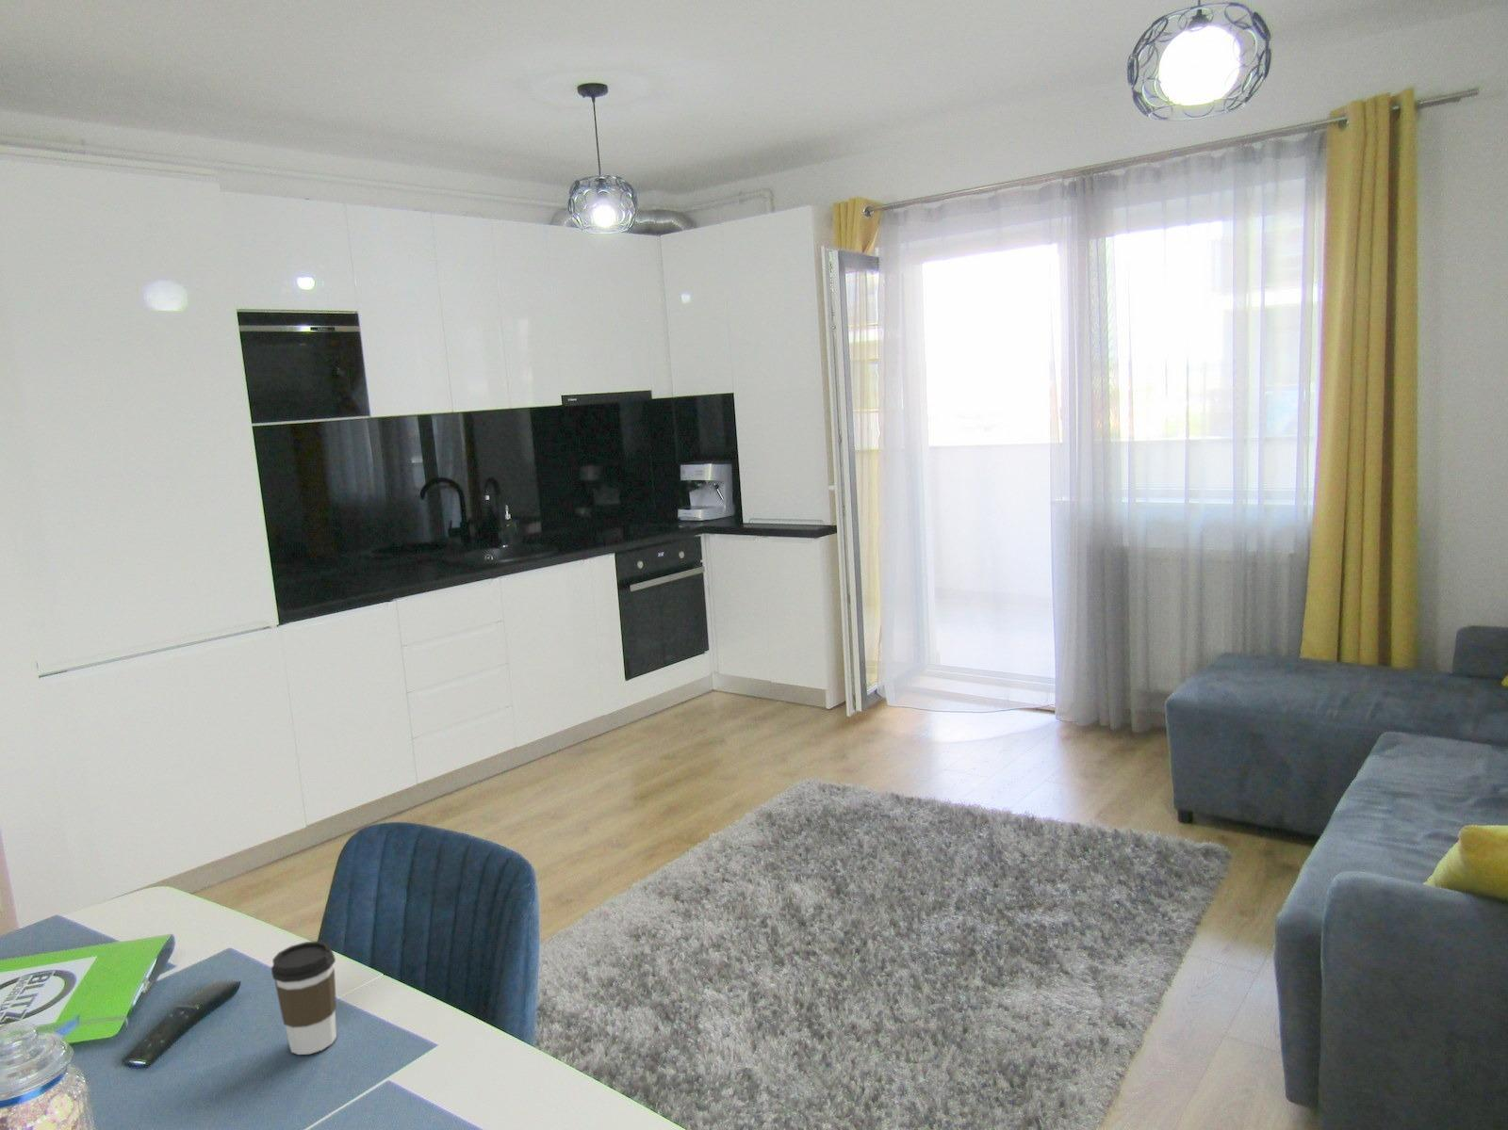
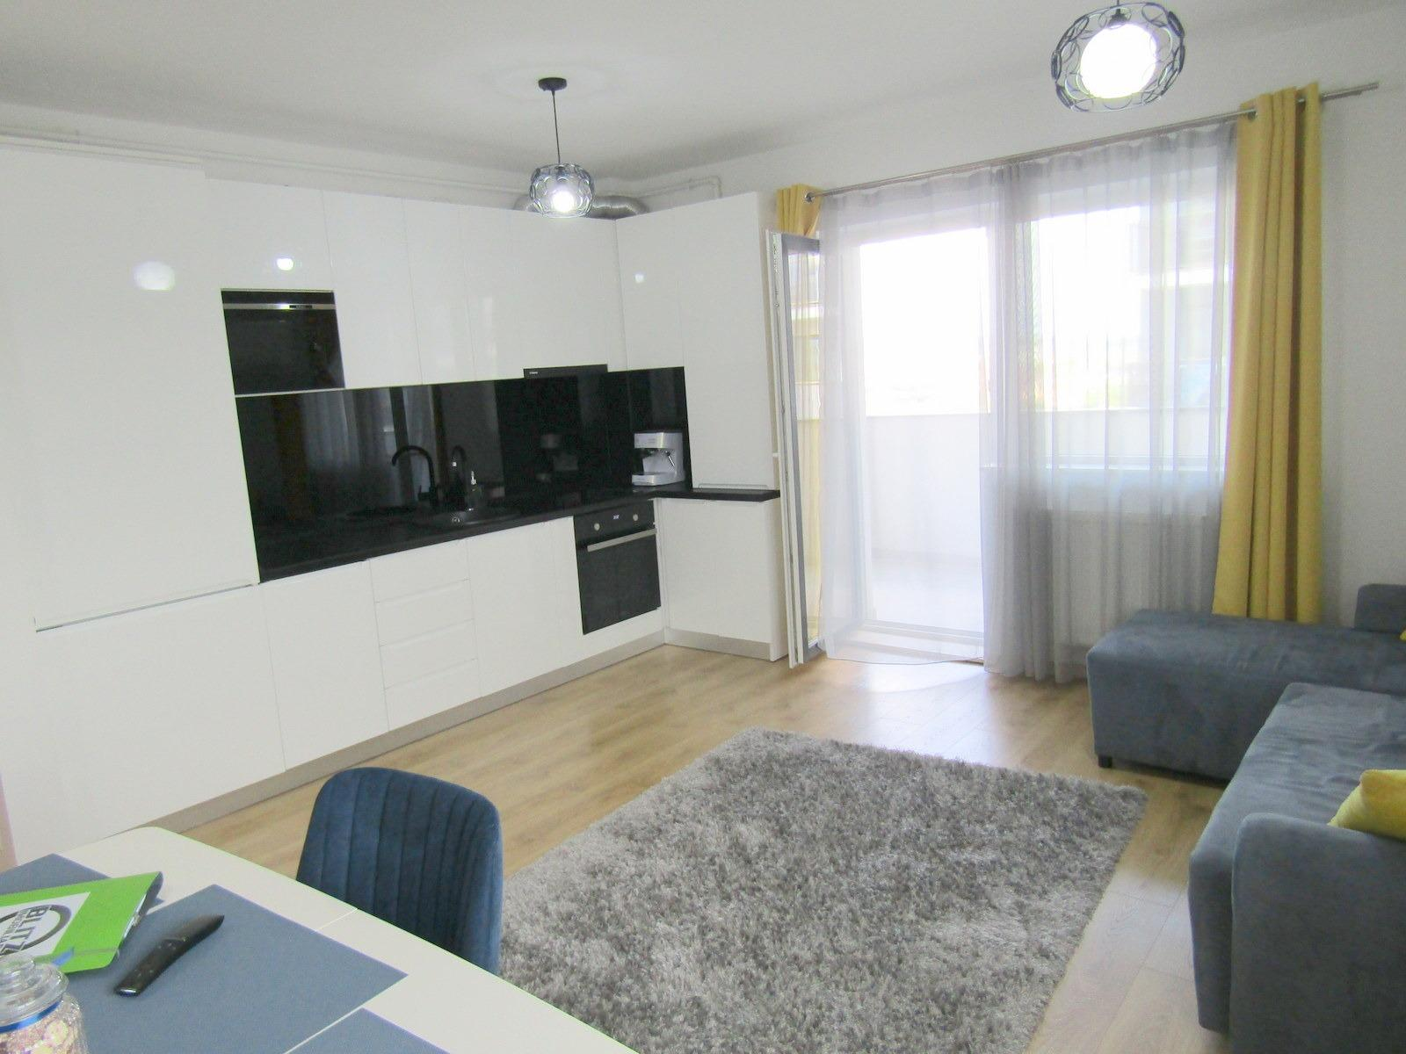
- coffee cup [271,940,337,1055]
